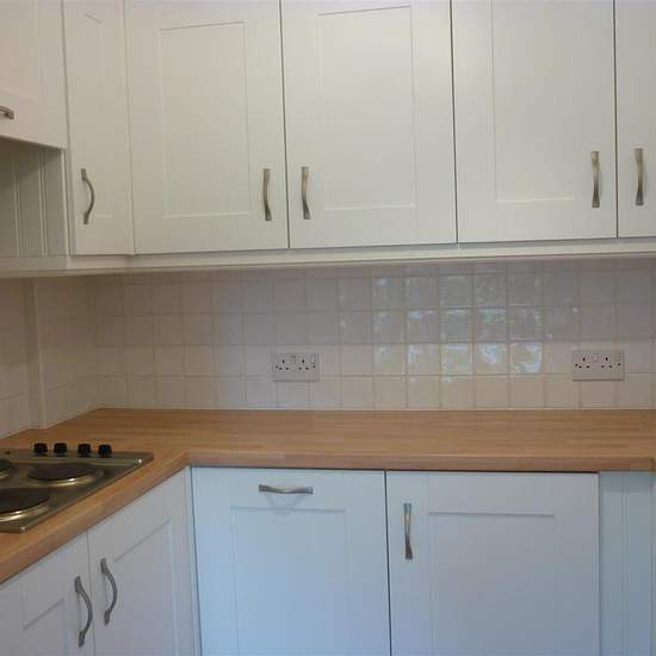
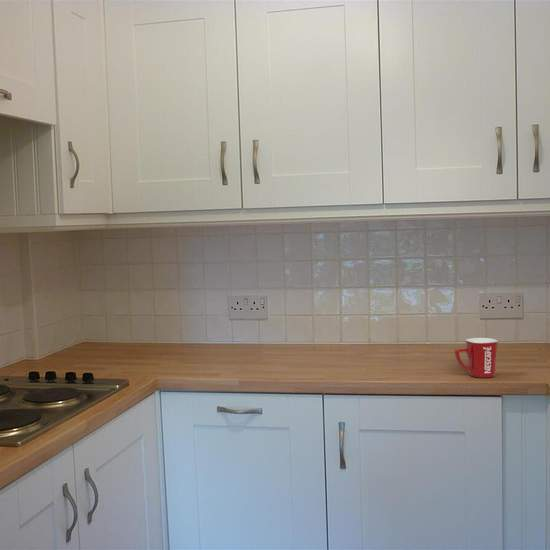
+ mug [454,337,499,379]
